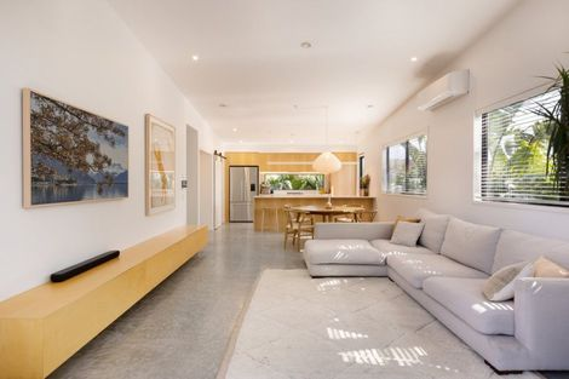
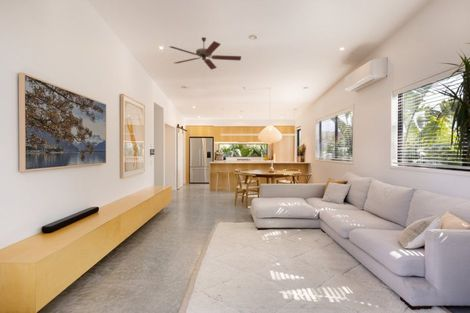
+ ceiling fan [169,36,242,71]
